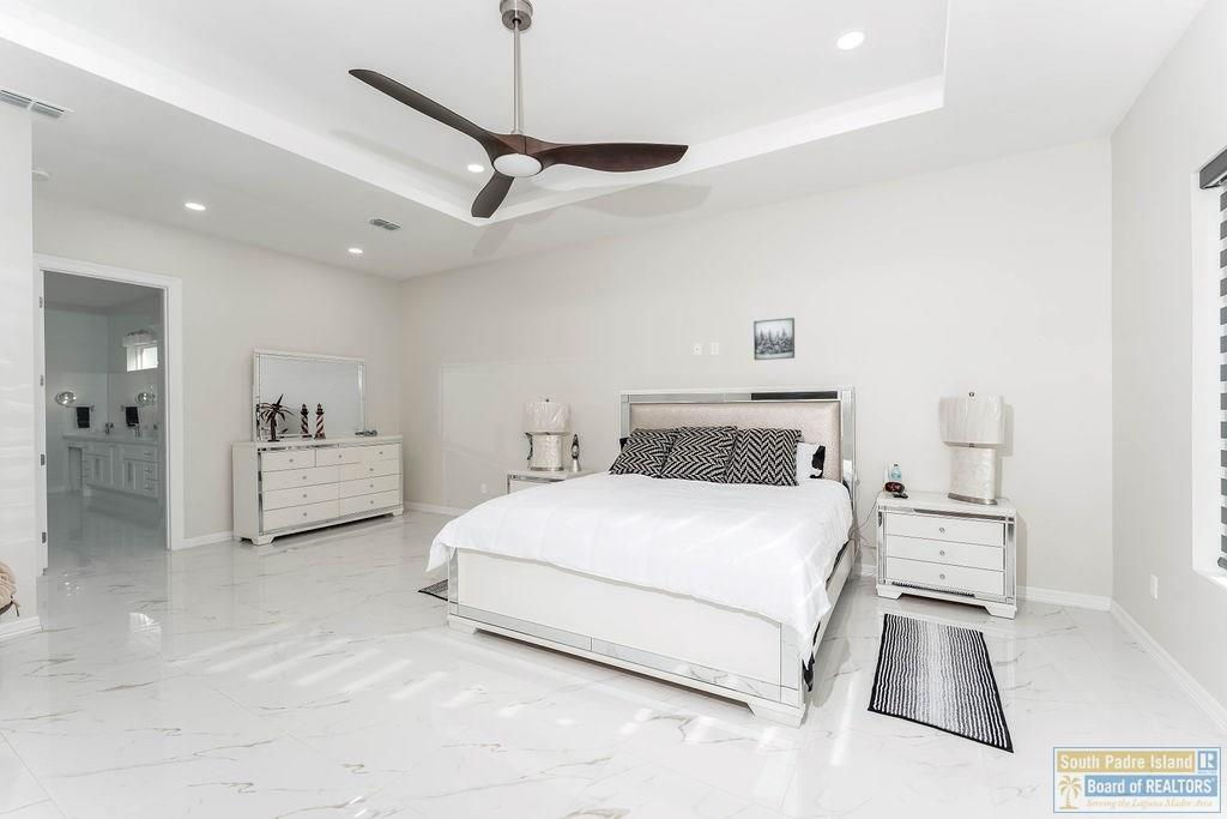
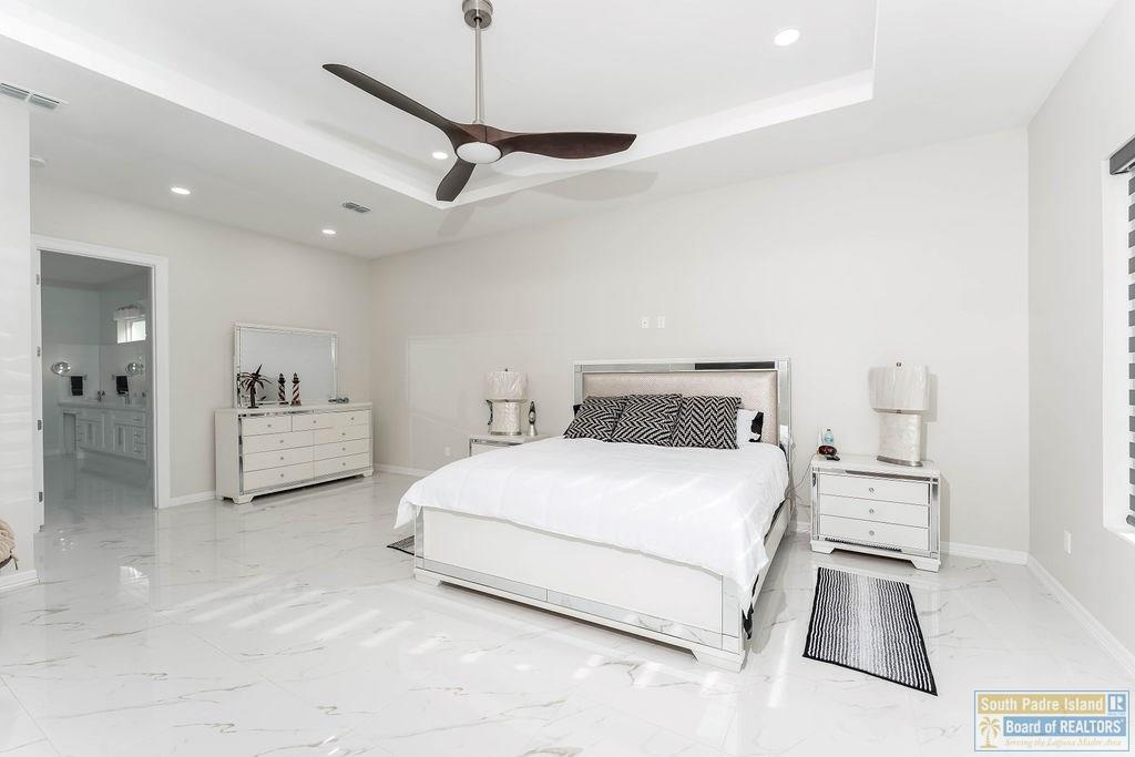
- wall art [752,317,796,361]
